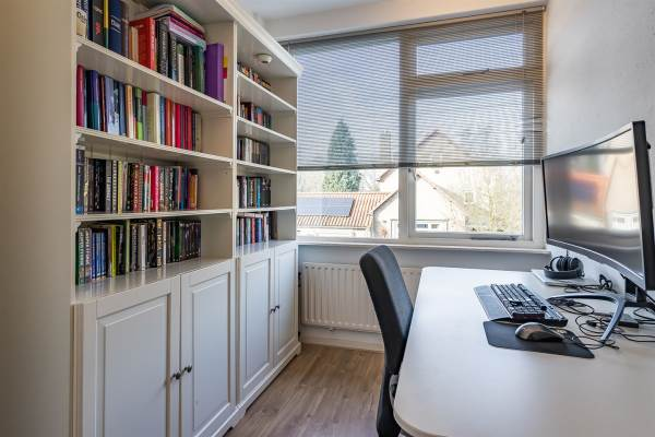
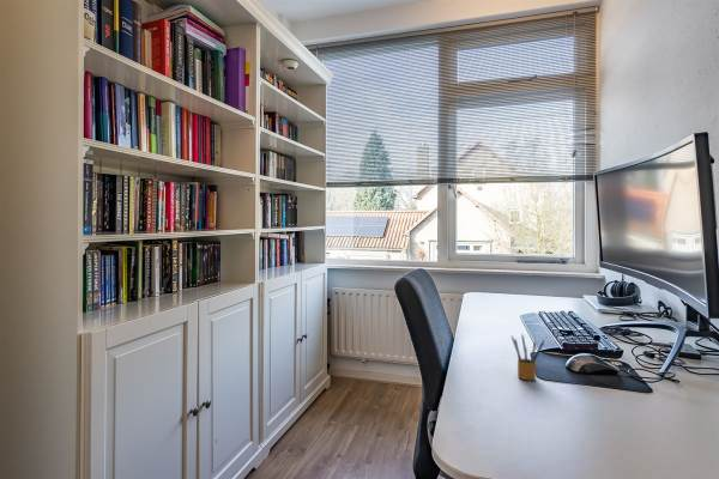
+ pencil box [510,334,545,381]
